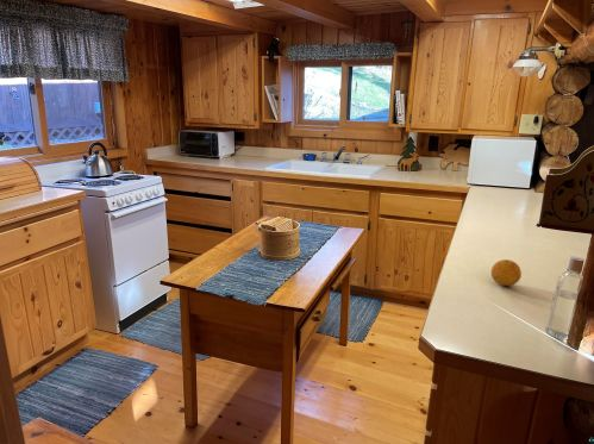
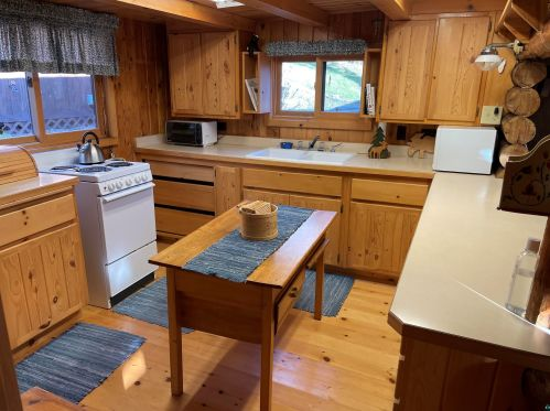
- fruit [490,258,523,287]
